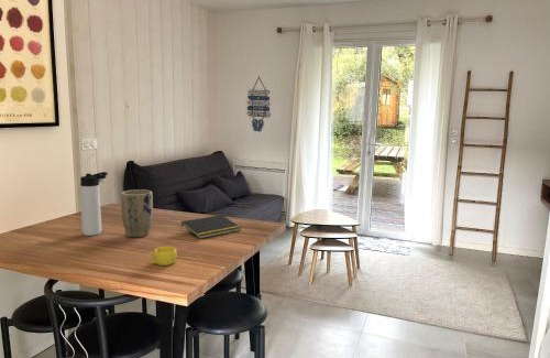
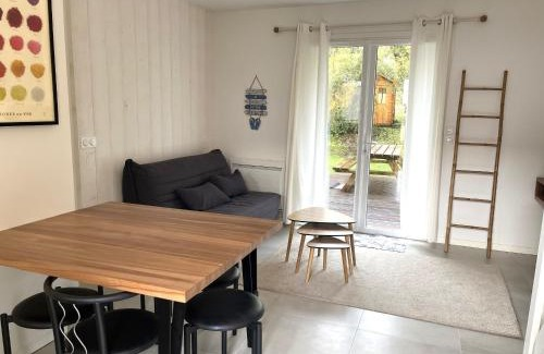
- cup [147,246,178,267]
- plant pot [120,188,154,239]
- thermos bottle [79,171,109,237]
- notepad [179,214,242,240]
